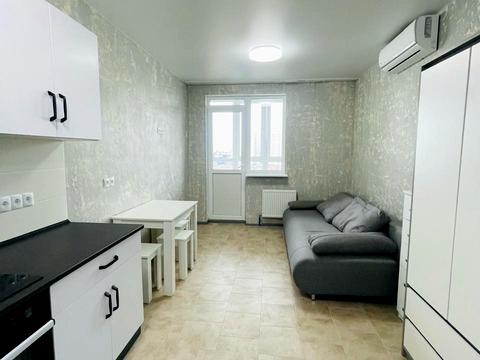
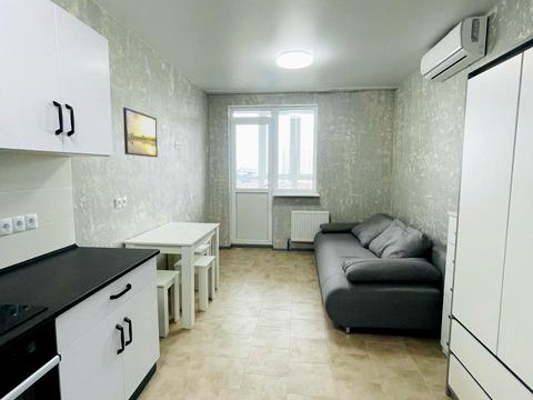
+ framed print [122,107,159,158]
